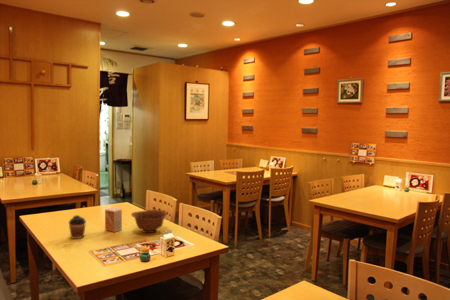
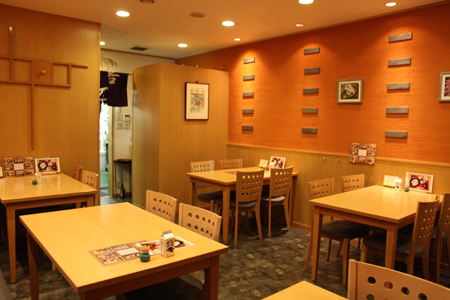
- bowl [130,209,169,234]
- small box [104,207,123,233]
- coffee cup [68,214,87,240]
